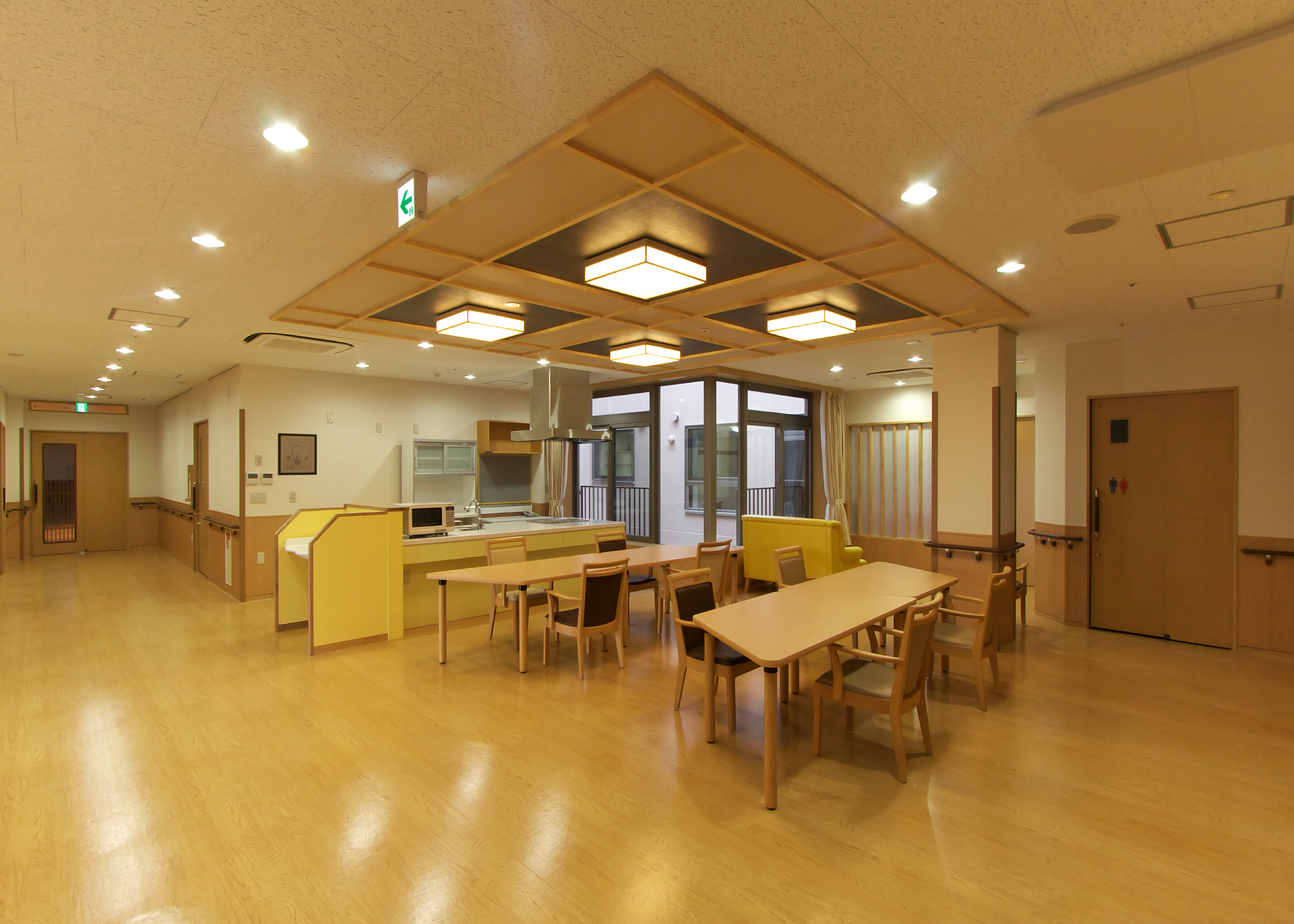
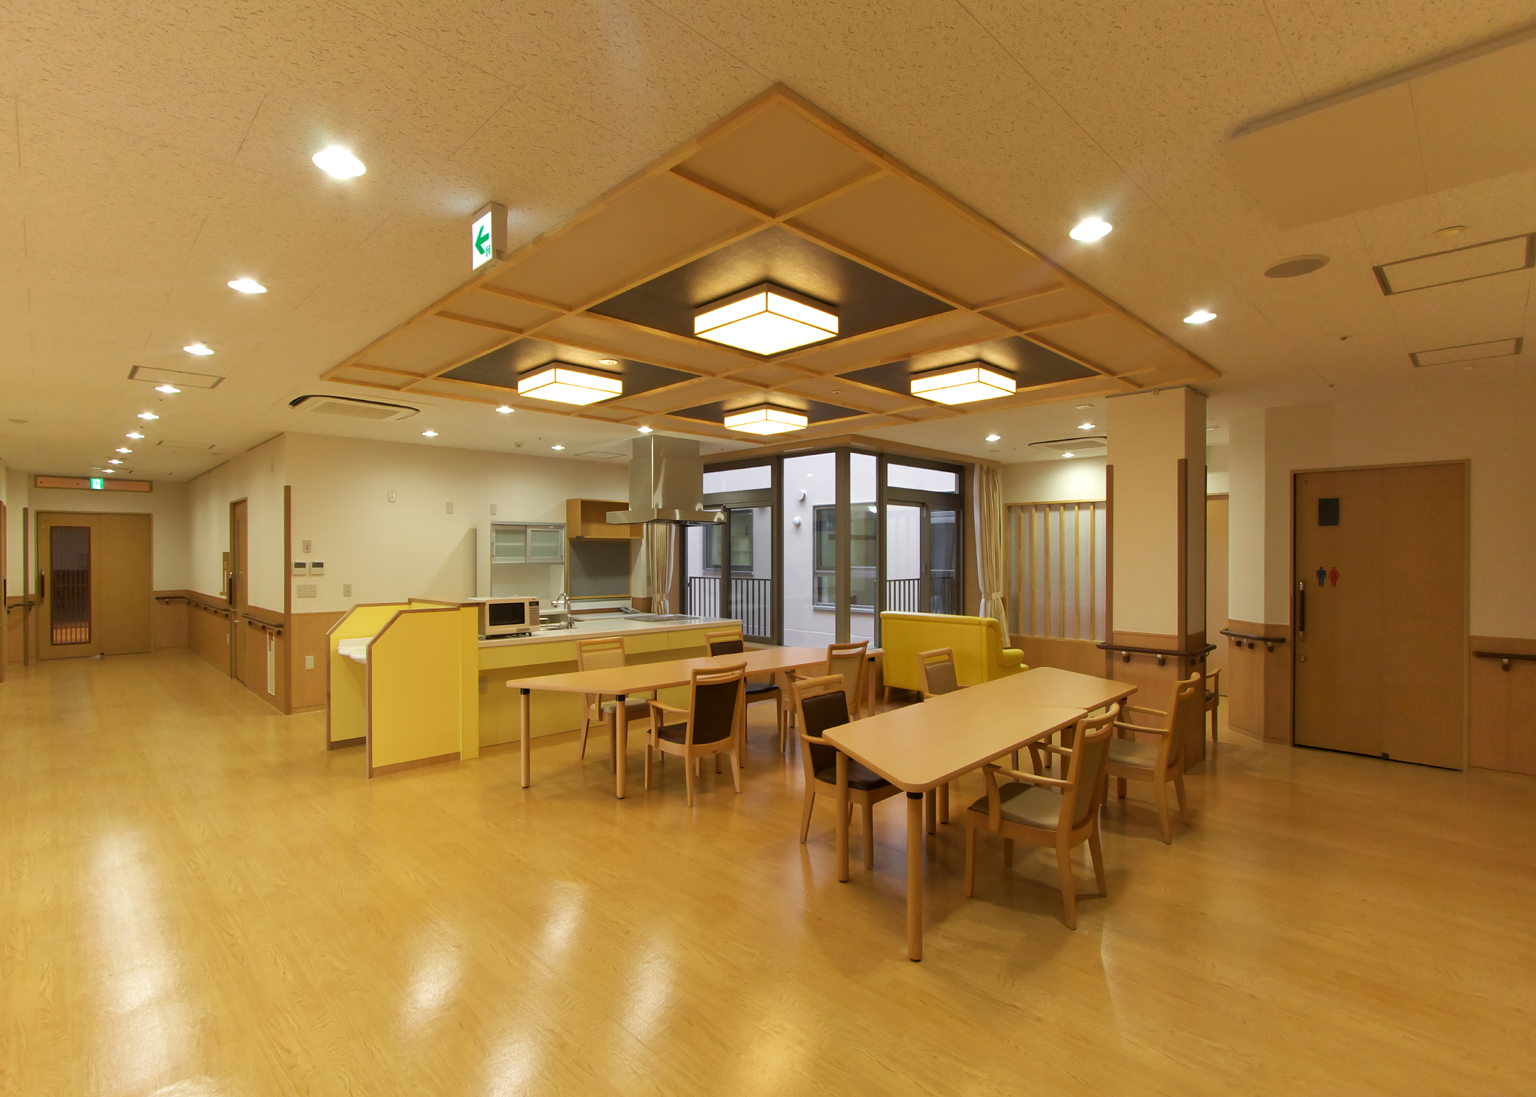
- wall art [277,433,317,476]
